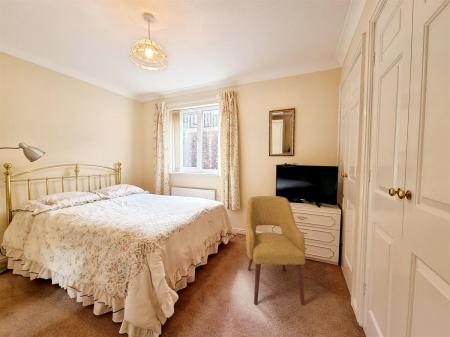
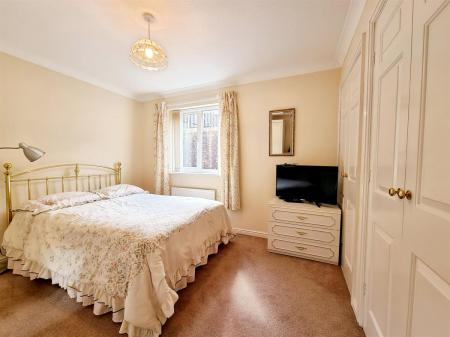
- chair [245,195,306,306]
